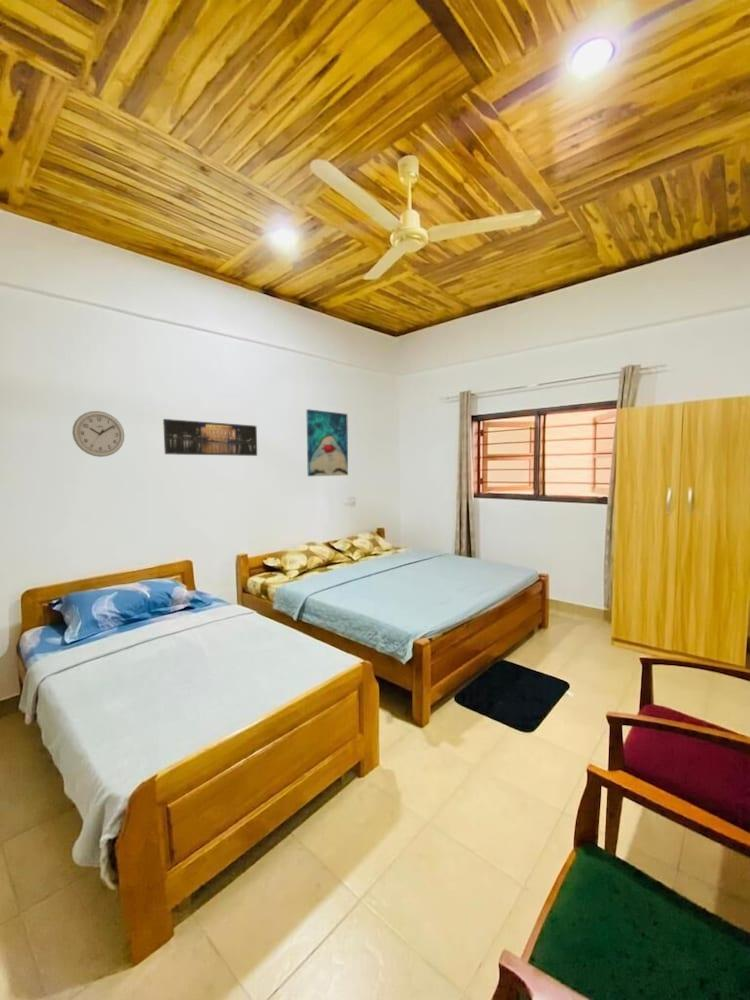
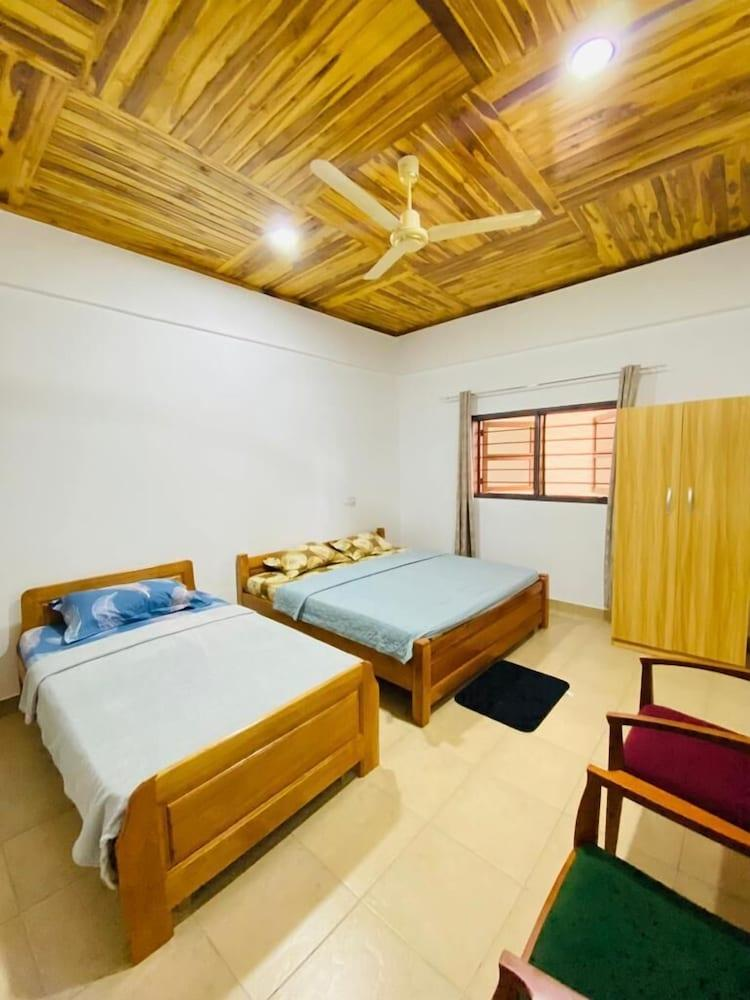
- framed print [162,418,258,457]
- wall clock [71,410,125,458]
- wall art [305,408,349,477]
